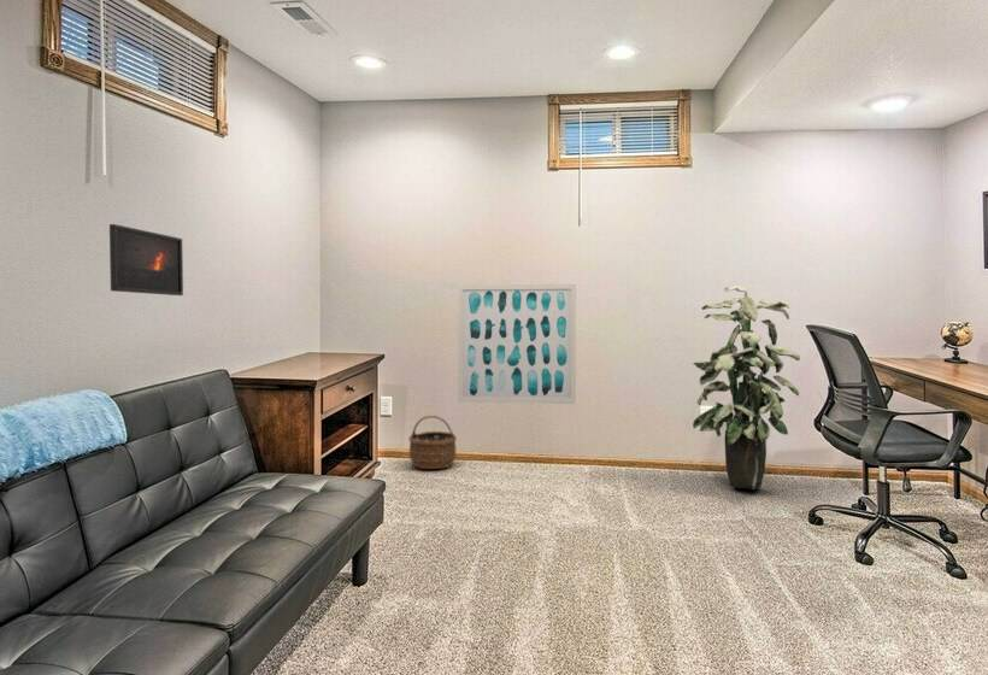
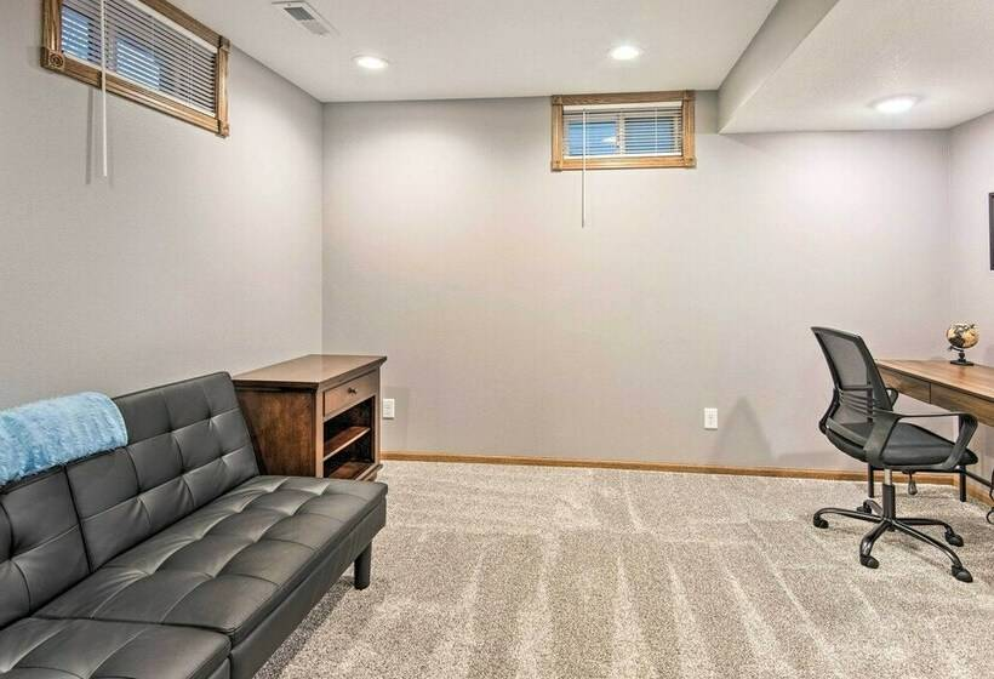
- indoor plant [692,284,801,491]
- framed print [108,223,184,297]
- wall art [457,283,577,405]
- wicker basket [408,415,458,470]
